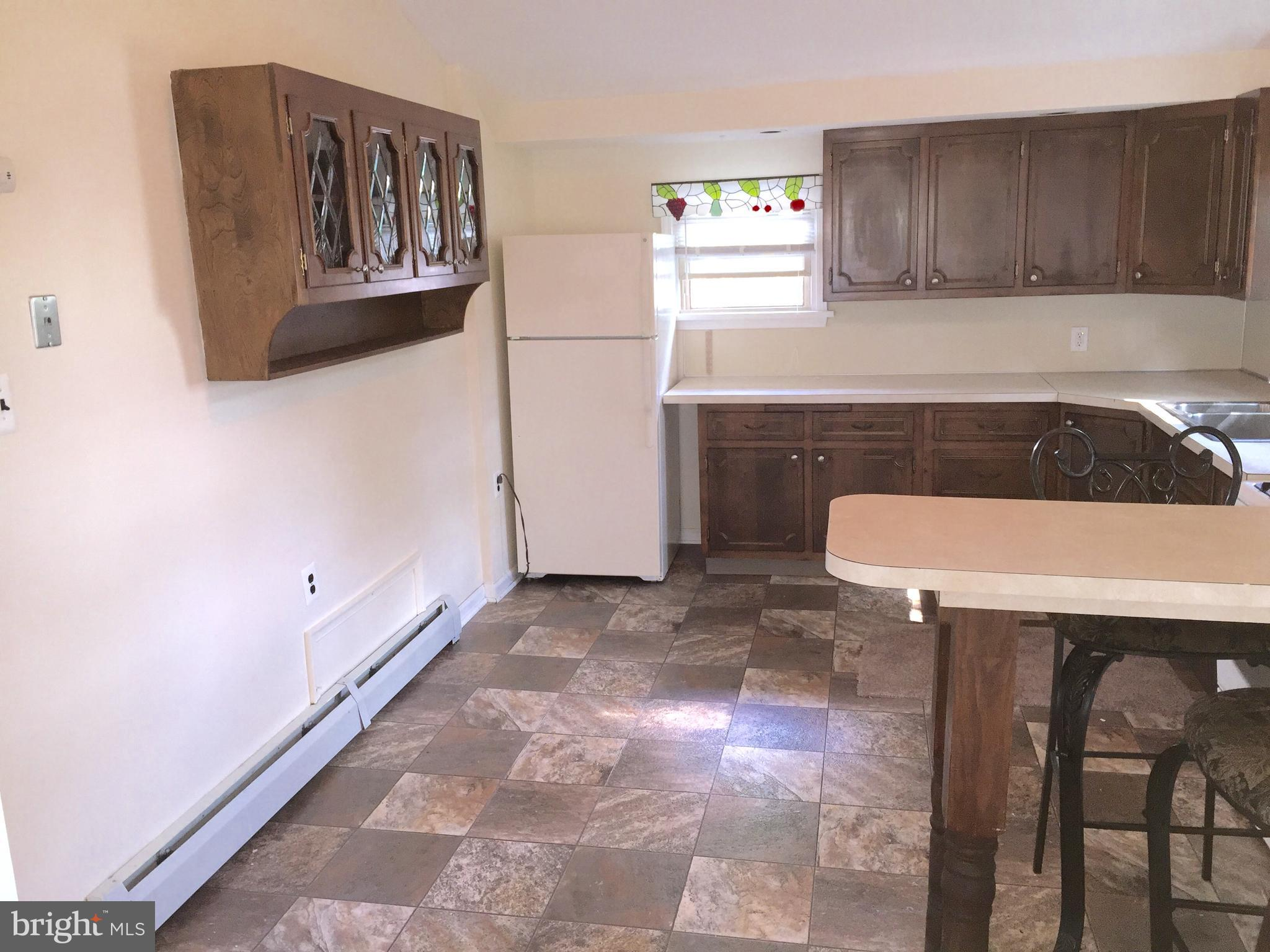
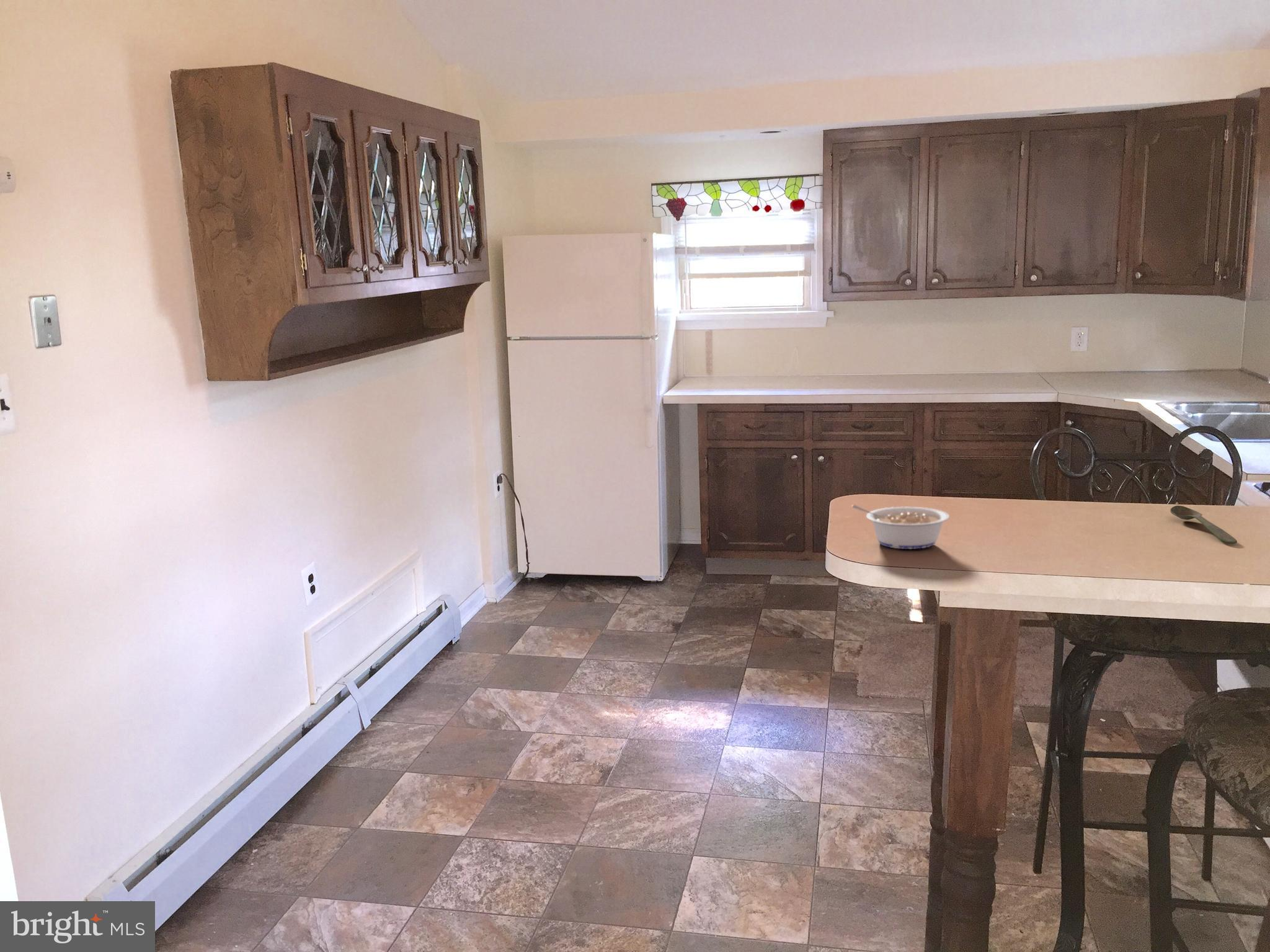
+ spoon [1170,505,1238,544]
+ legume [851,504,950,550]
